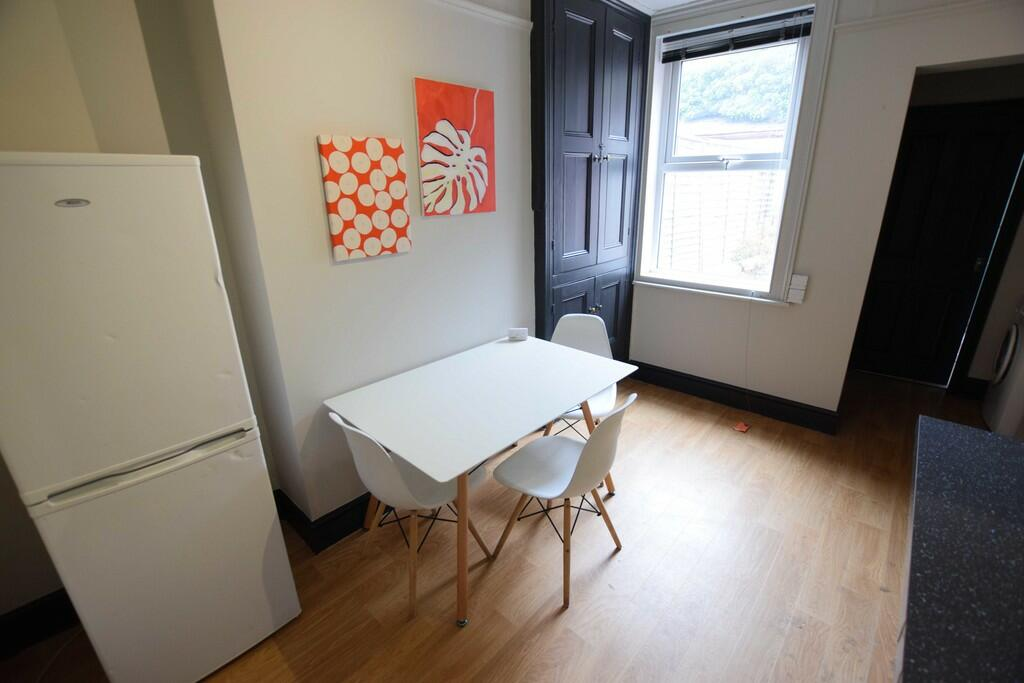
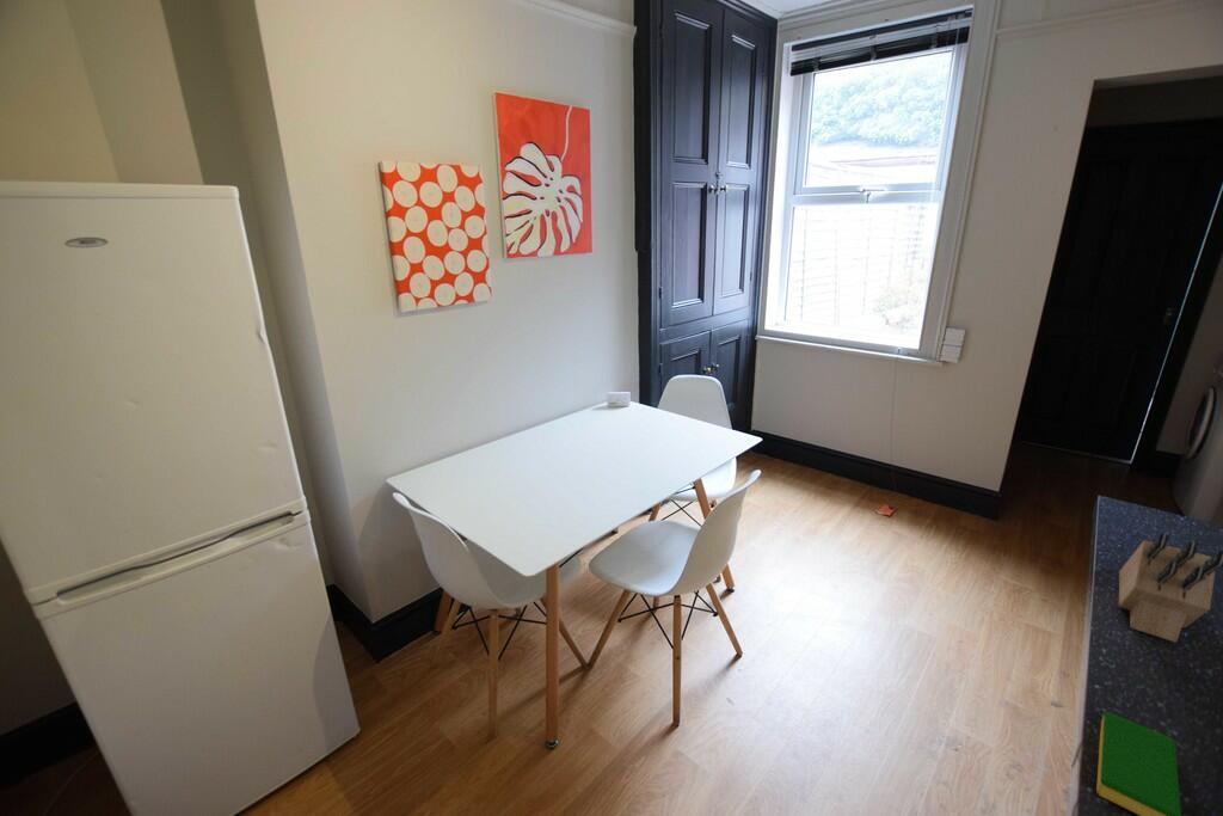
+ knife block [1118,532,1223,643]
+ dish sponge [1095,711,1182,816]
